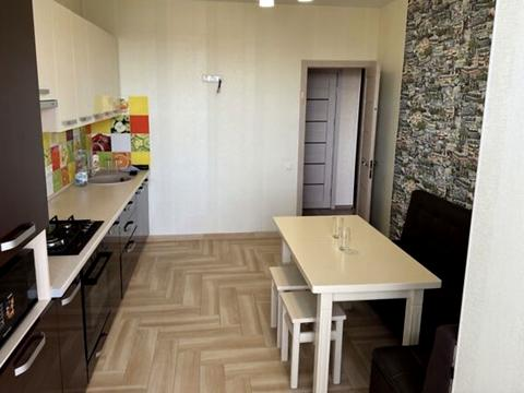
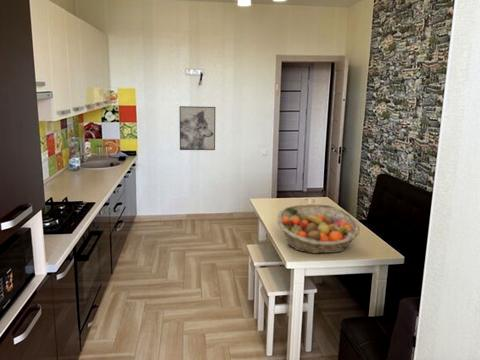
+ wall art [179,105,216,151]
+ fruit basket [276,203,361,255]
